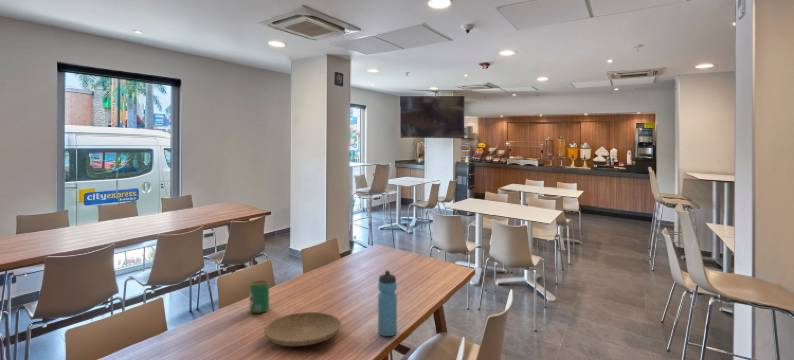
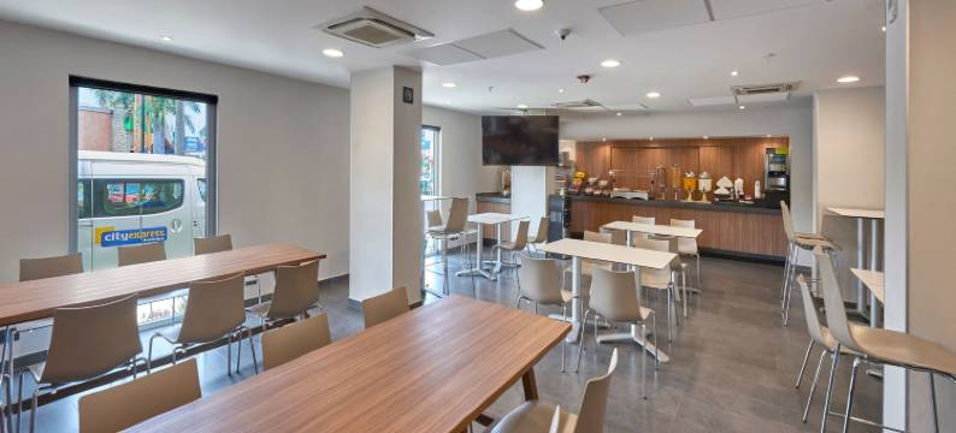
- water bottle [377,270,398,337]
- beverage can [249,280,270,314]
- plate [263,311,342,347]
